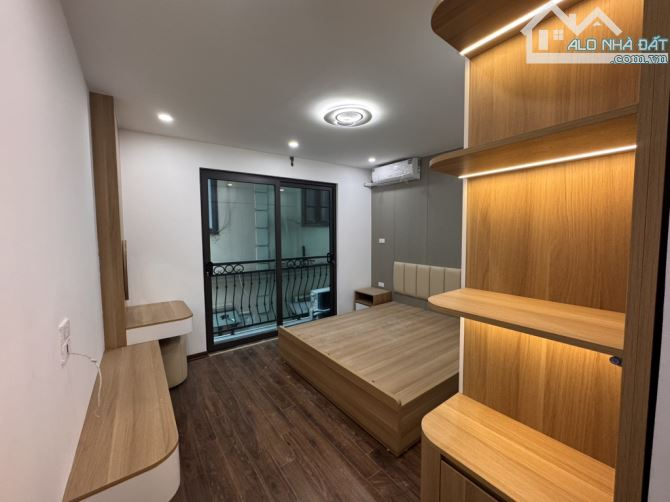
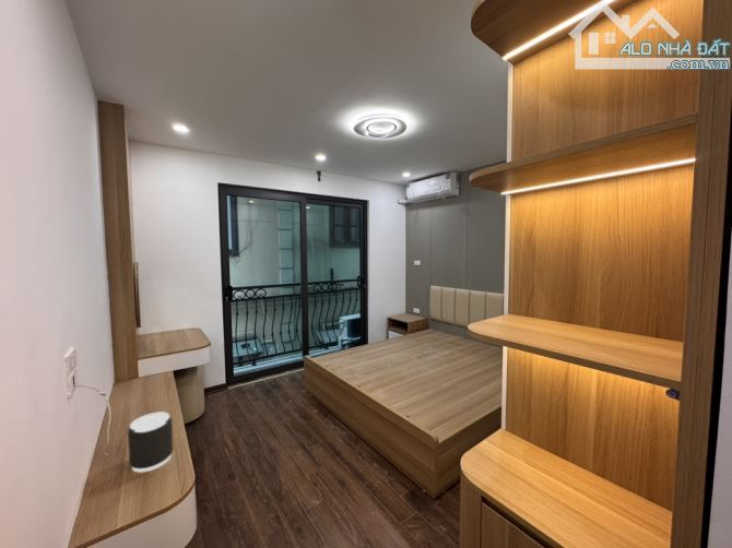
+ speaker [127,412,174,473]
